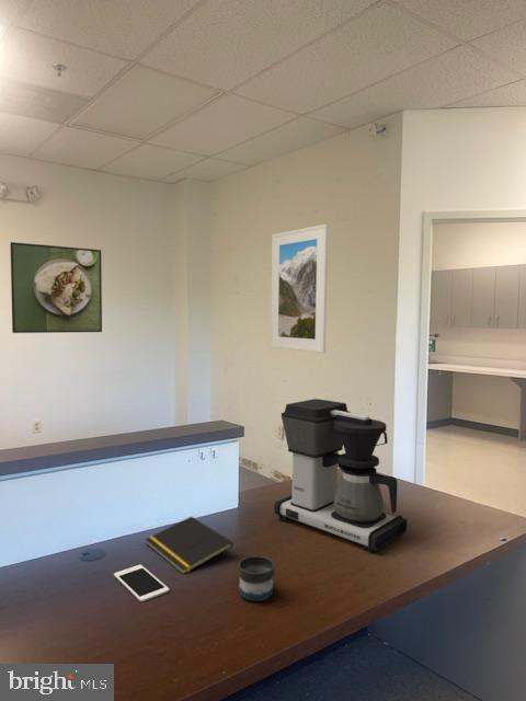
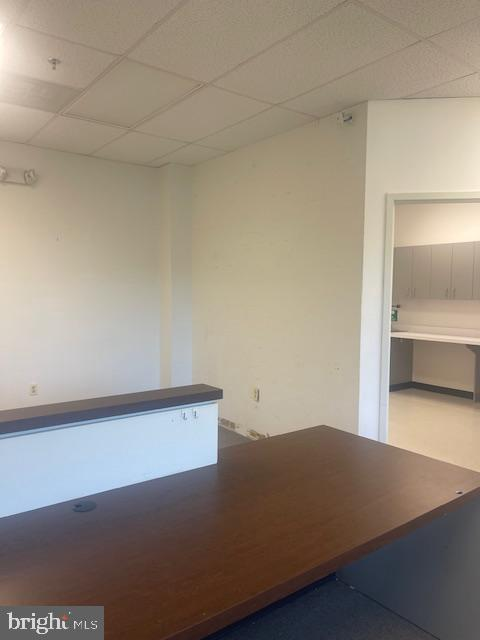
- cell phone [113,564,170,602]
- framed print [9,241,103,334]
- mug [238,553,275,602]
- coffee maker [273,398,408,554]
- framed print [270,223,329,354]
- notepad [145,515,235,575]
